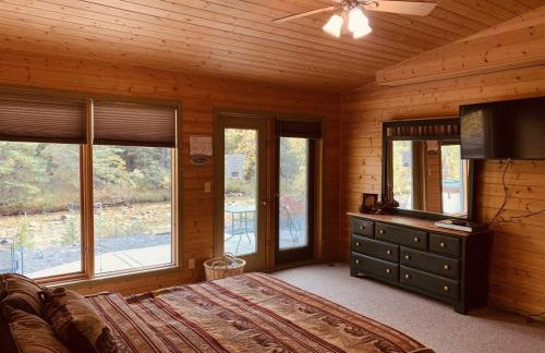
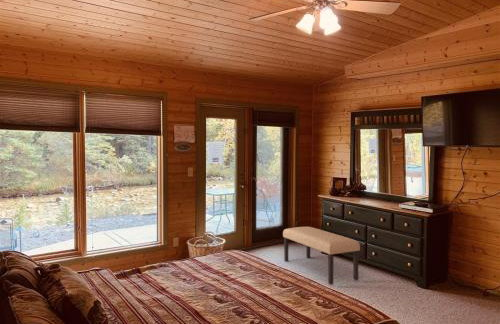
+ bench [282,226,361,286]
